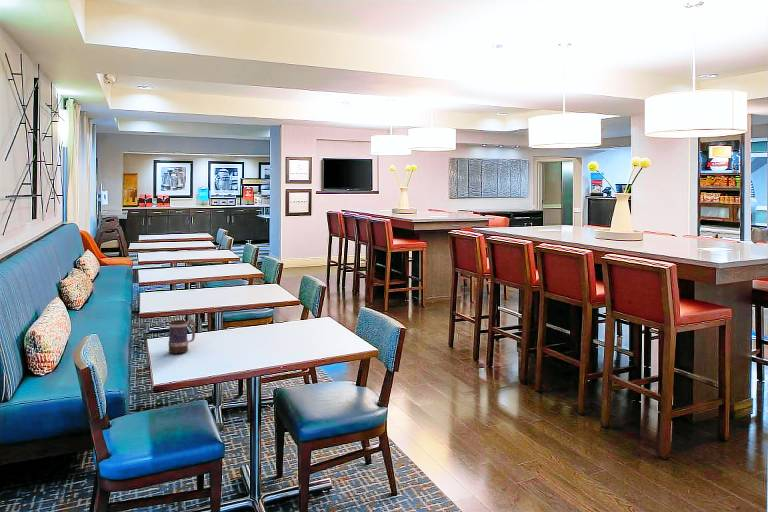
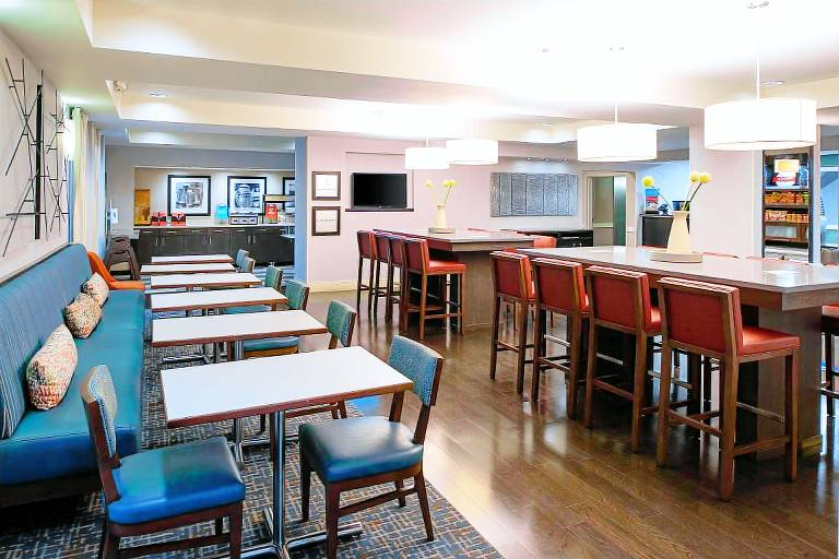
- mug [167,318,196,354]
